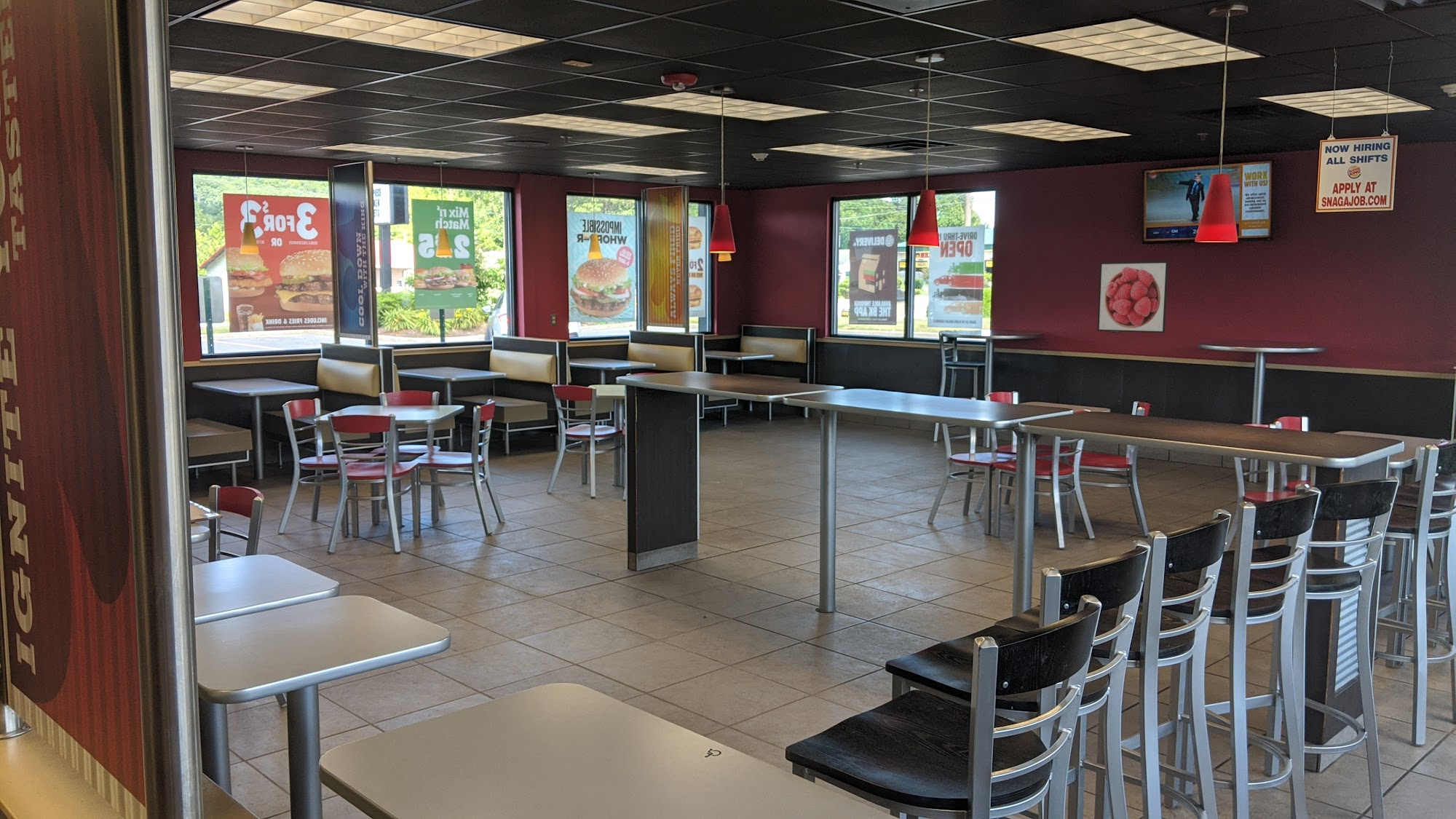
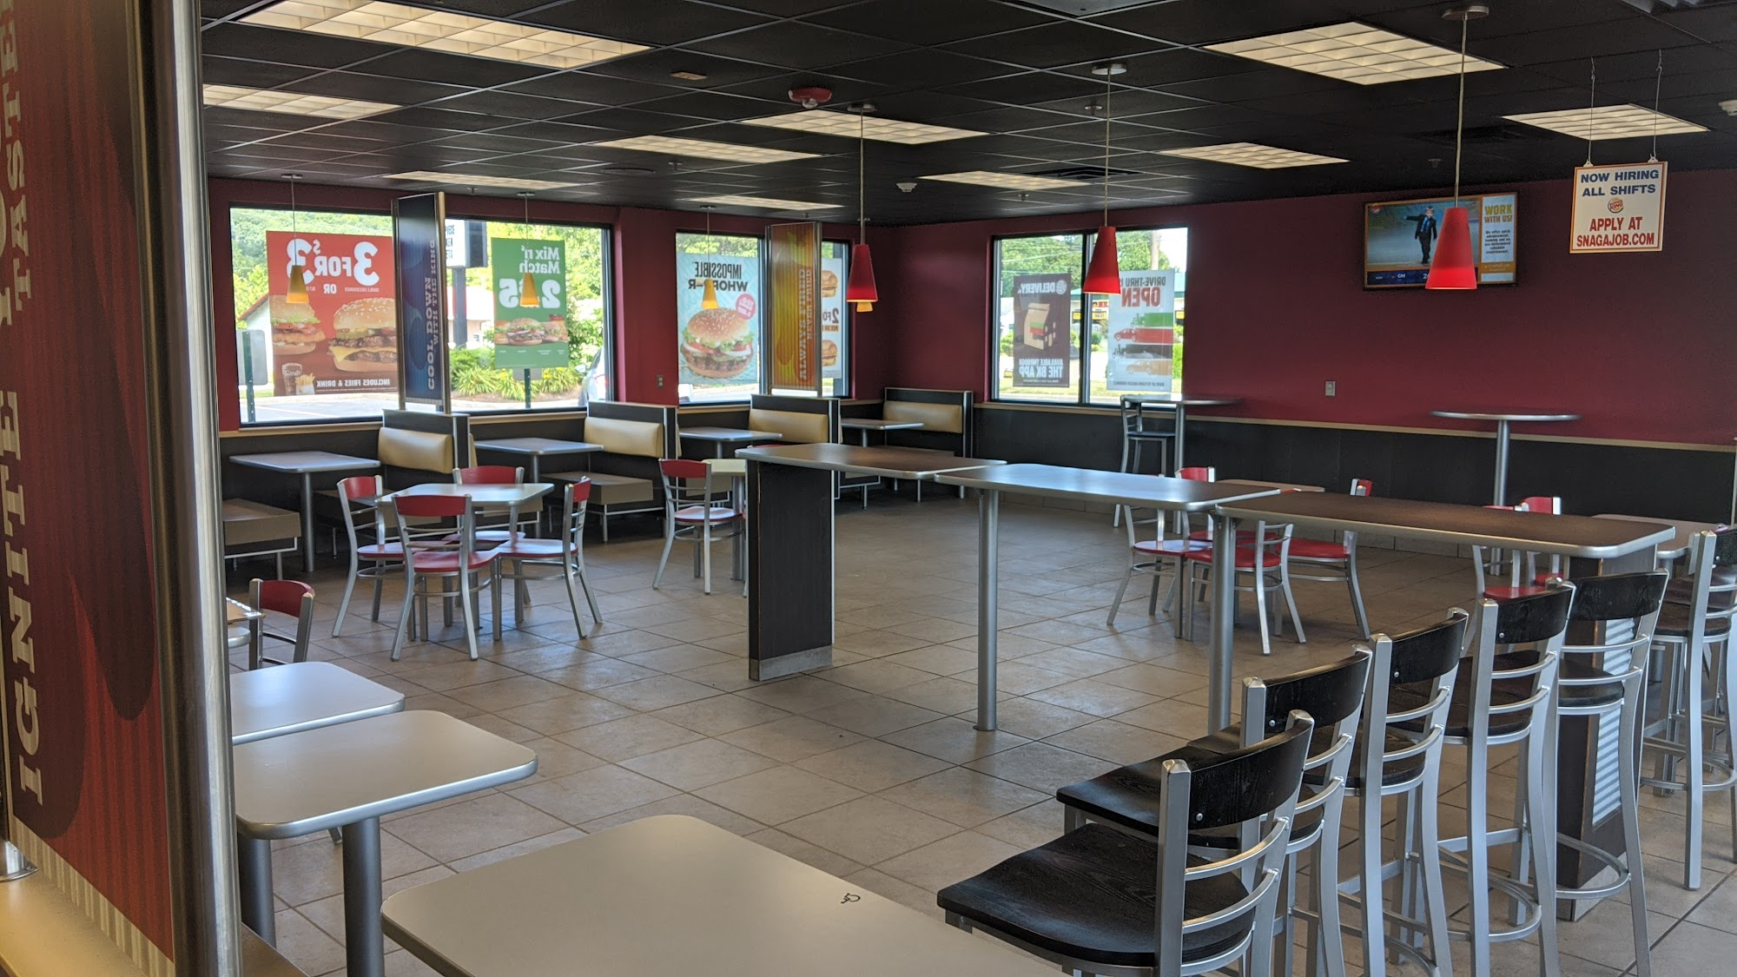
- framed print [1096,261,1169,333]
